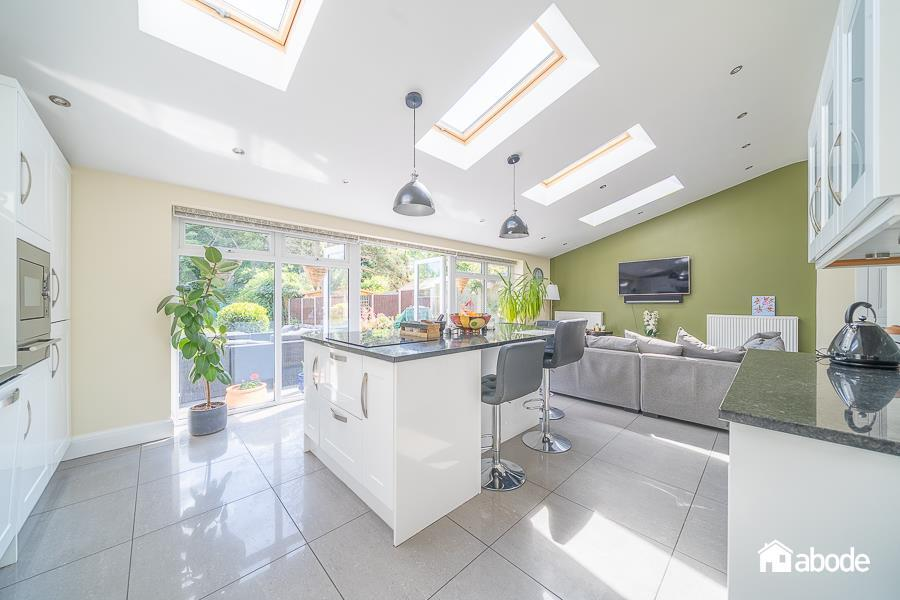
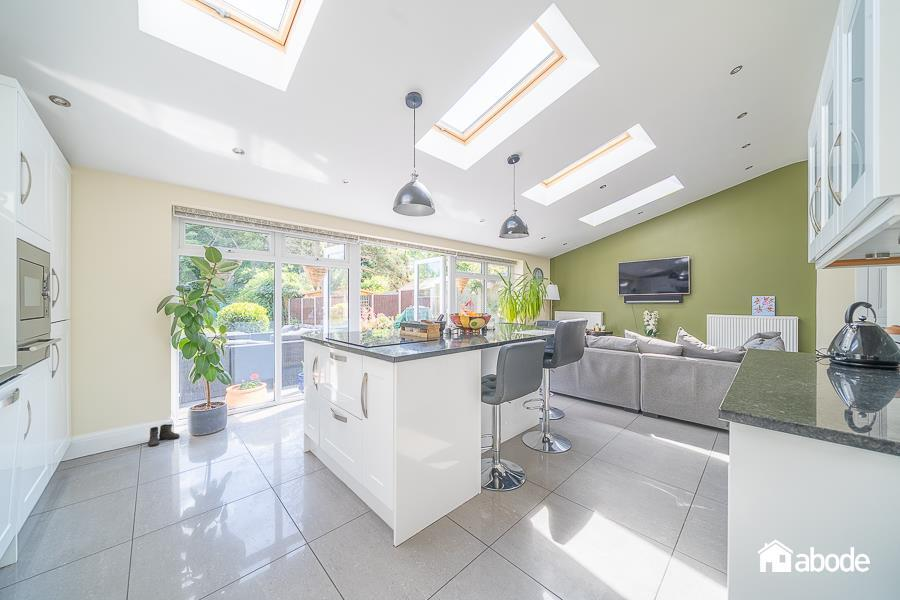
+ boots [141,423,181,447]
